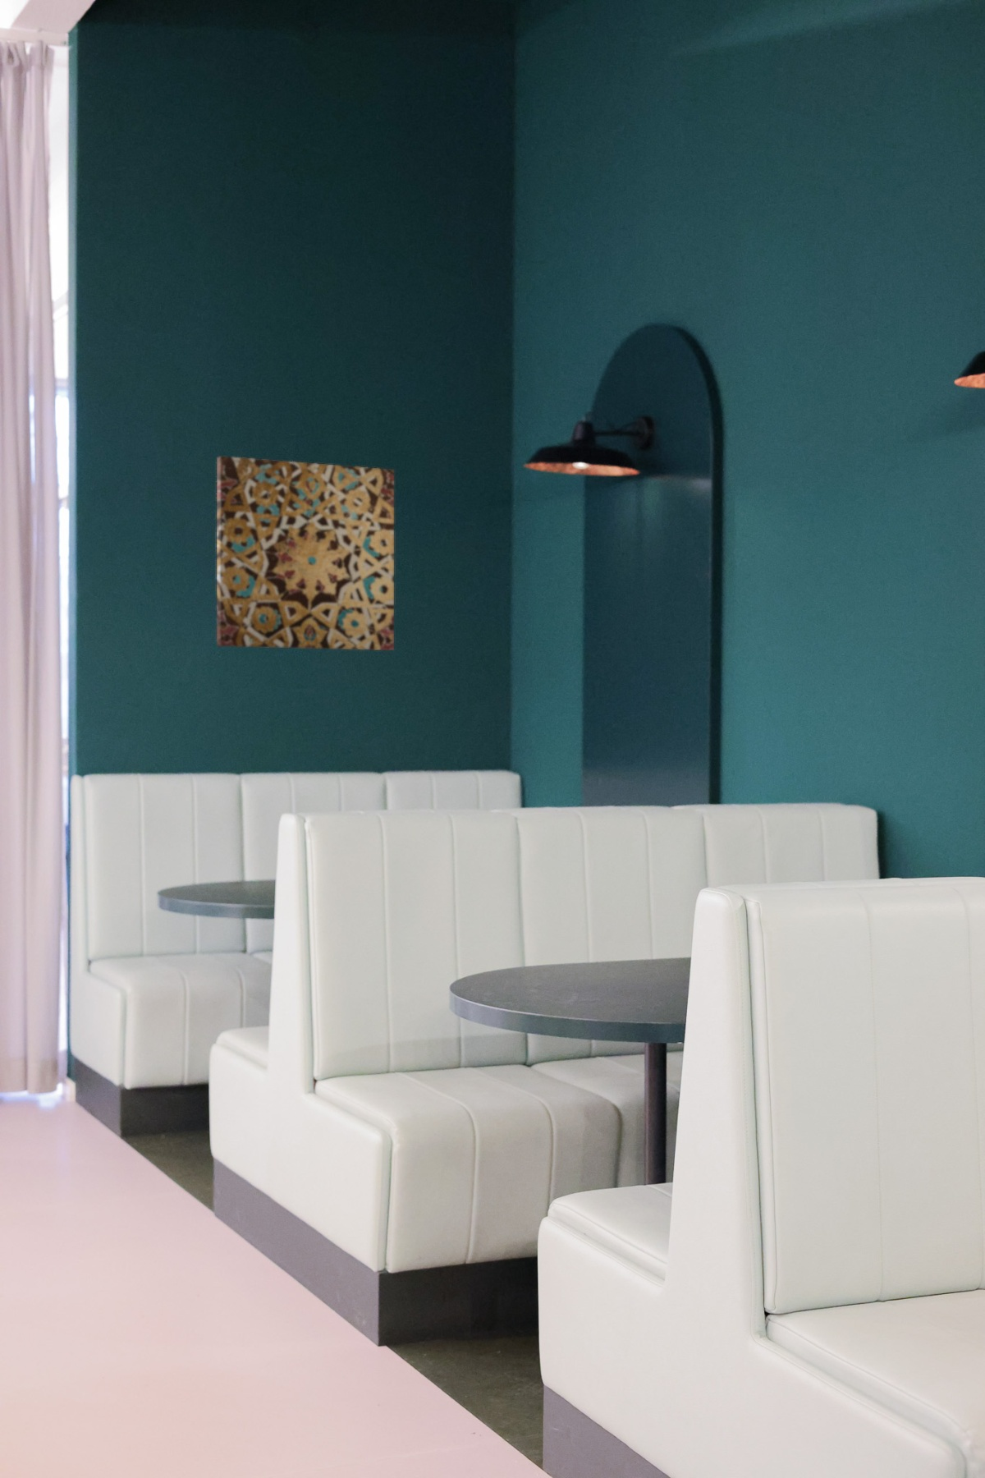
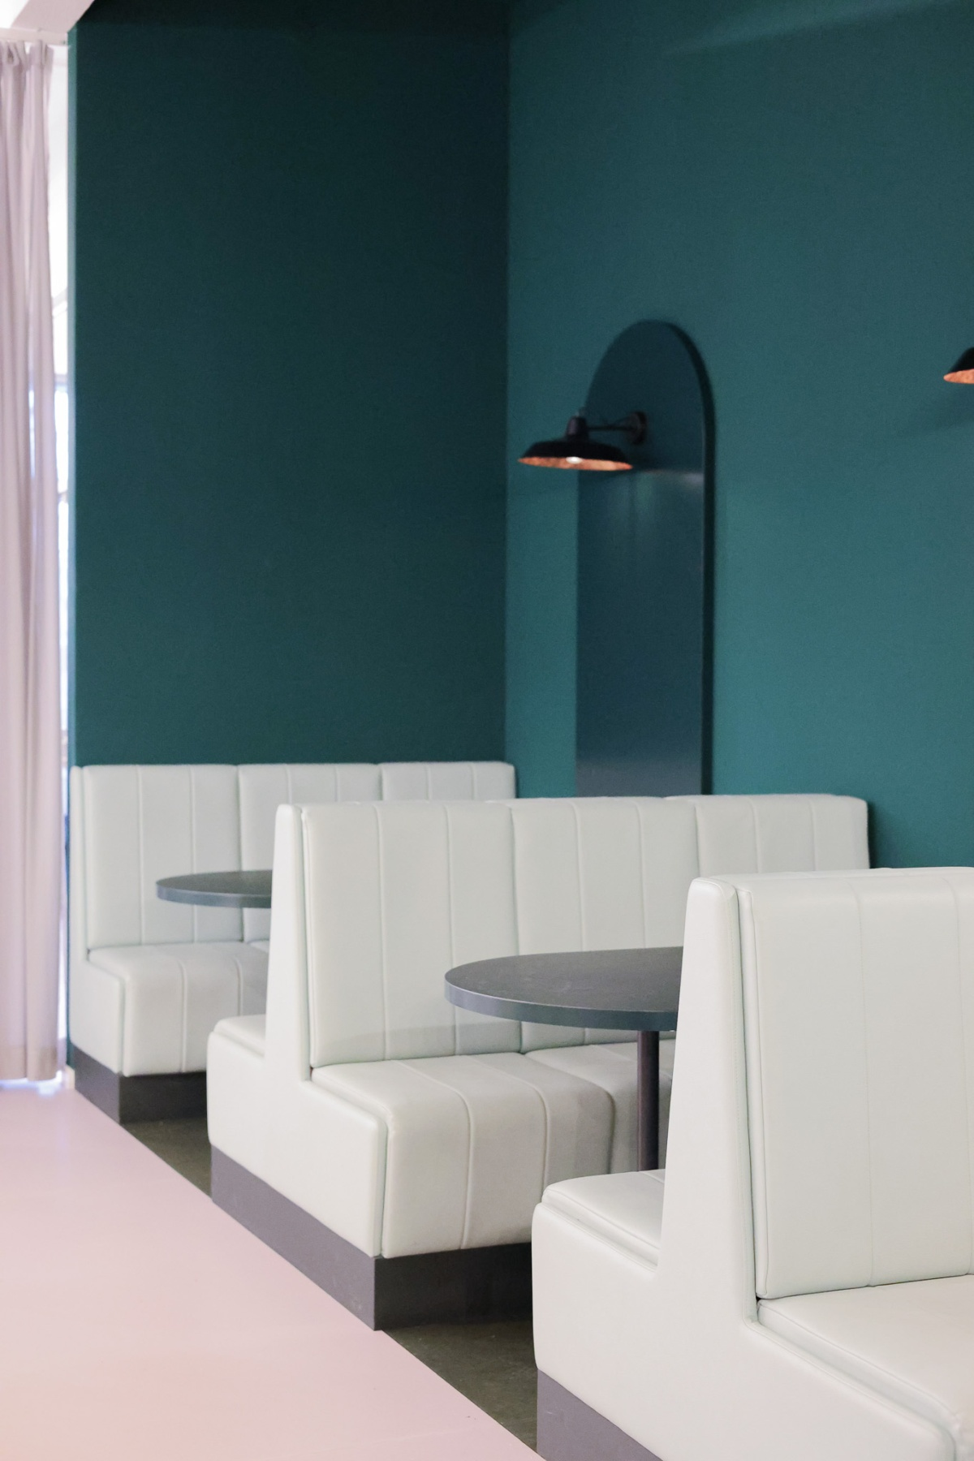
- wall art [215,455,395,651]
